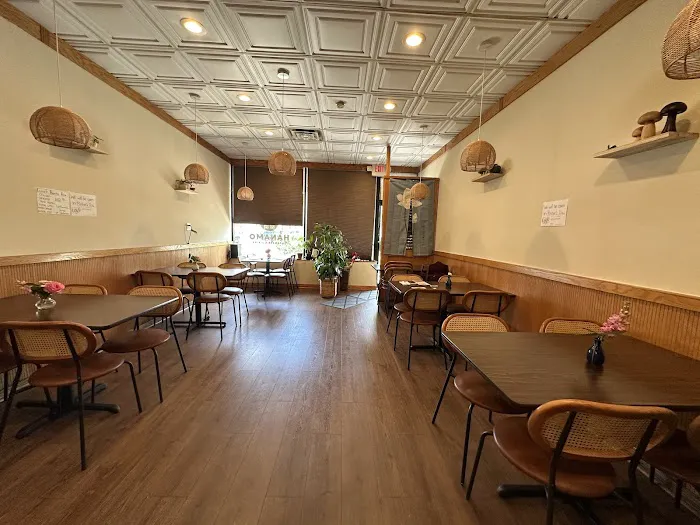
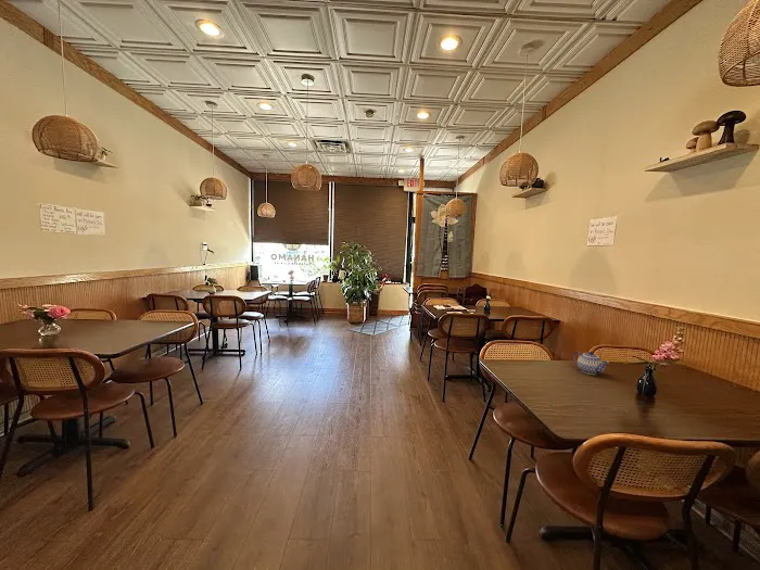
+ teapot [572,351,610,376]
